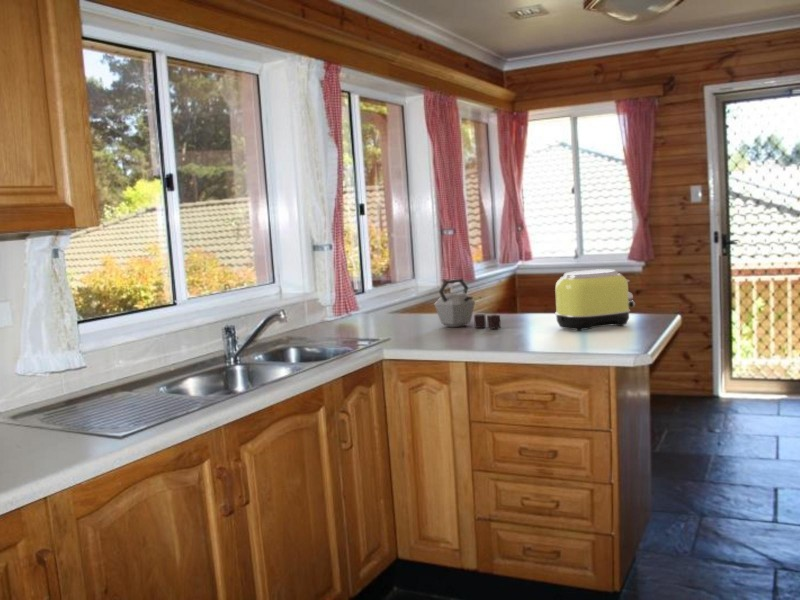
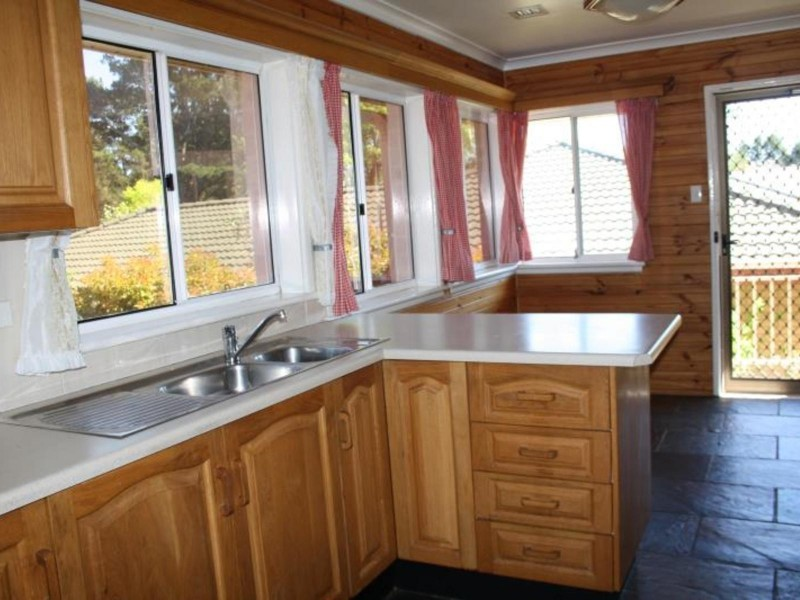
- kettle [433,278,502,330]
- toaster [554,268,637,332]
